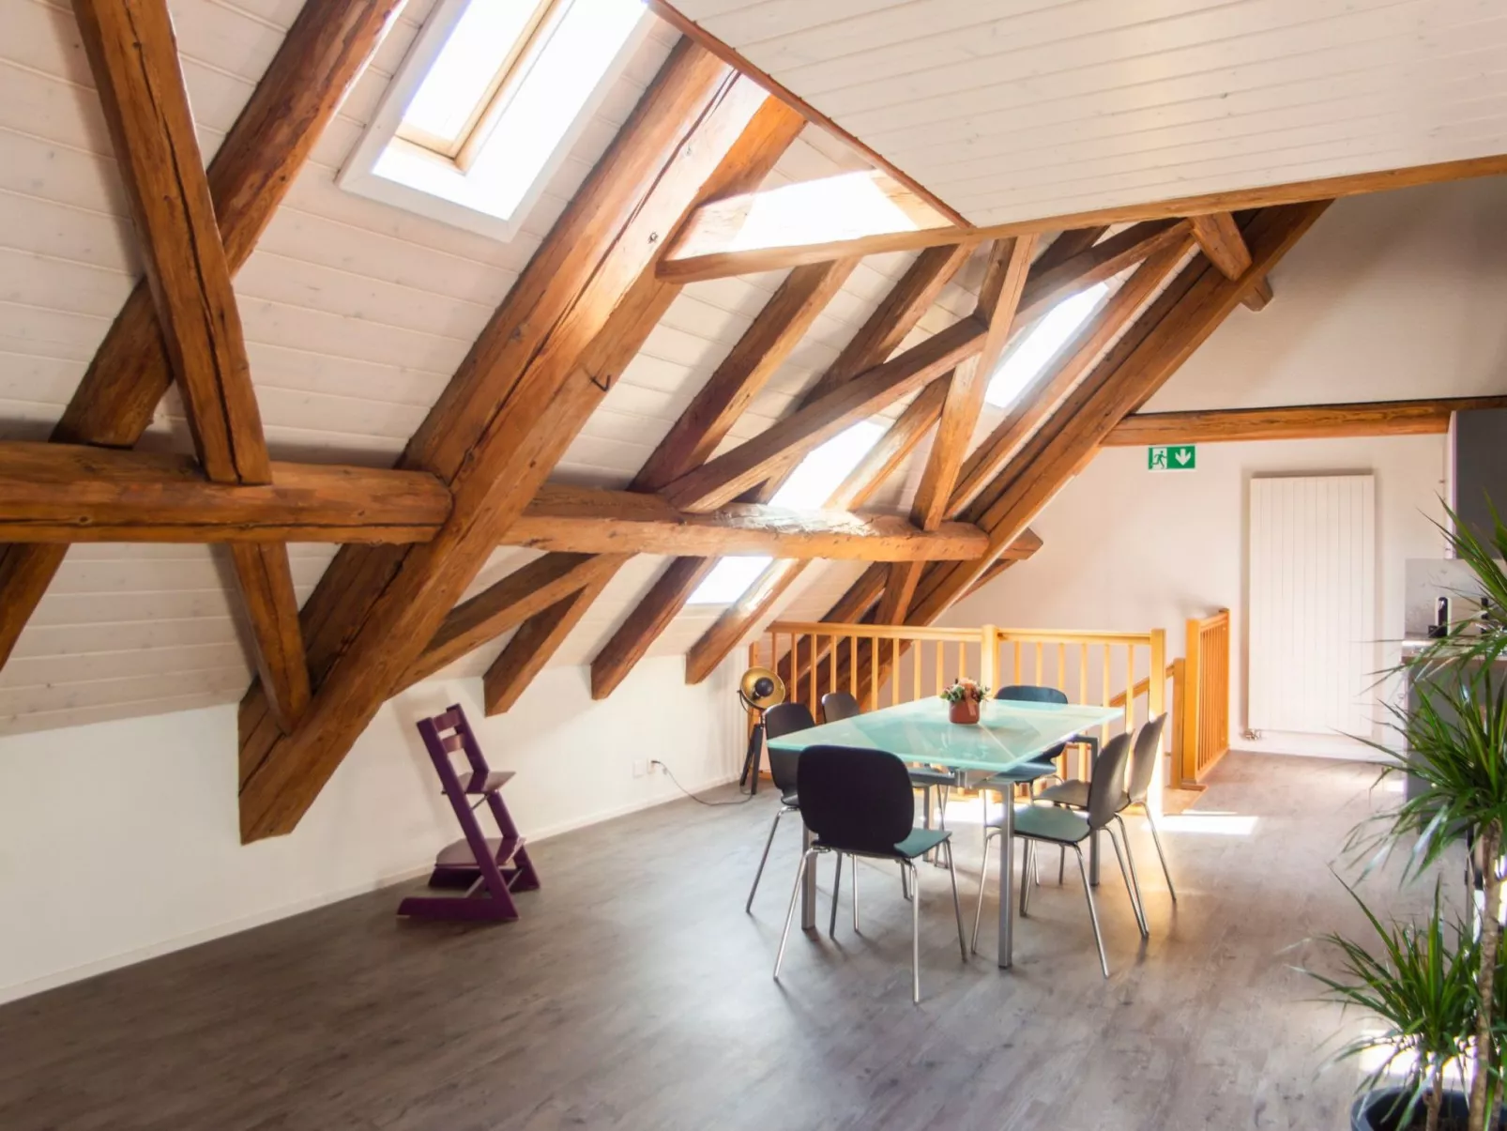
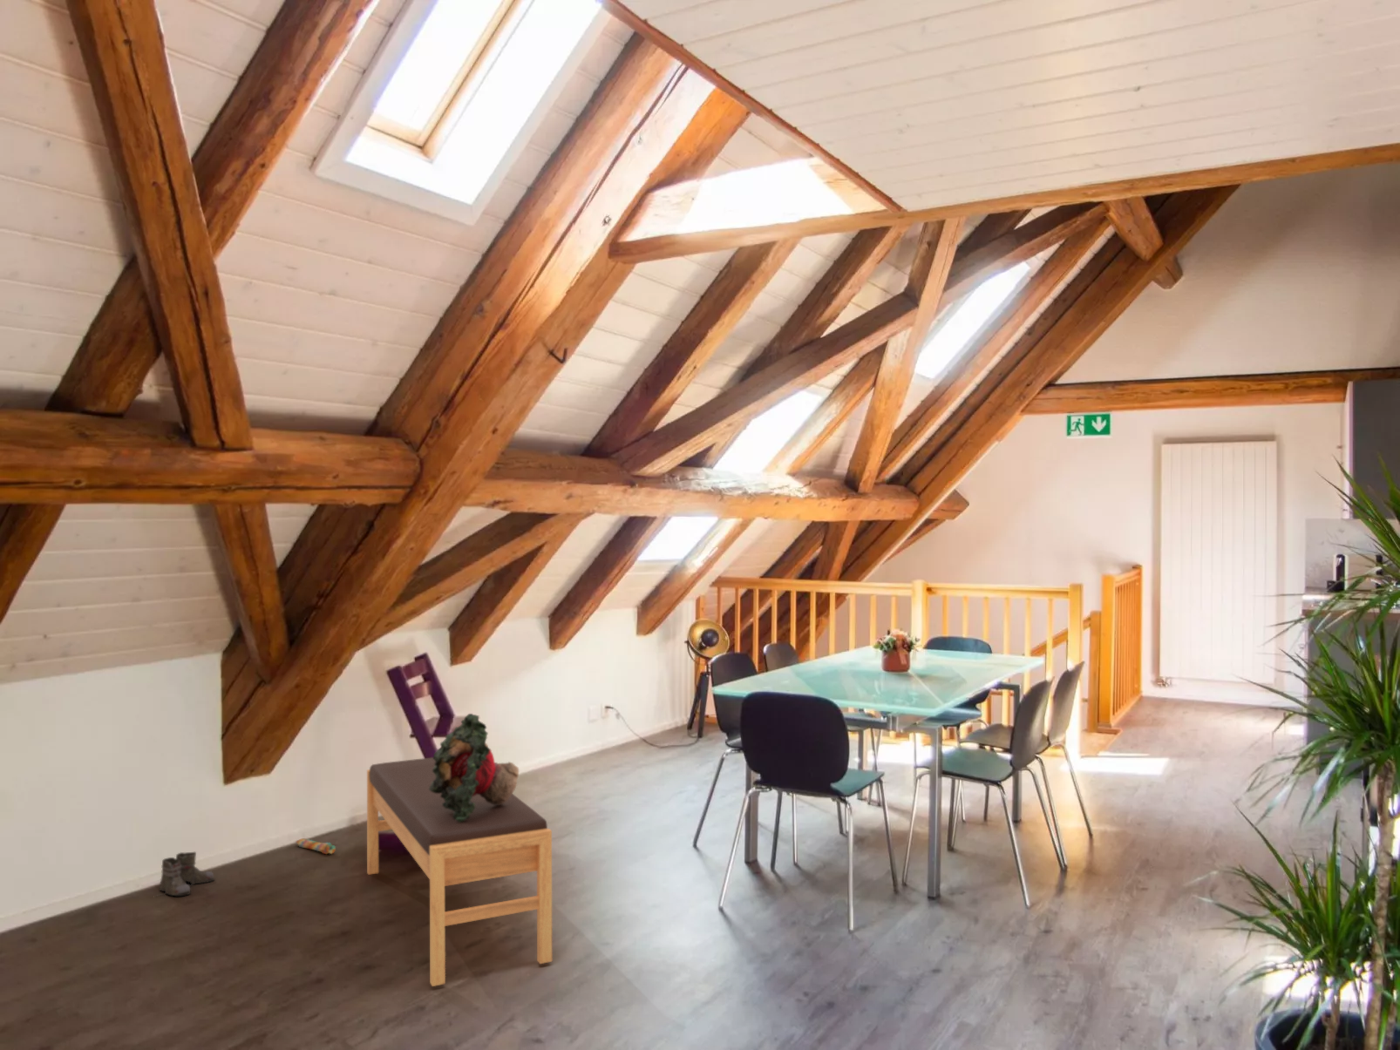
+ teddy bear [429,712,520,822]
+ stacking toy [296,837,336,855]
+ bench [366,757,553,987]
+ boots [156,851,215,898]
